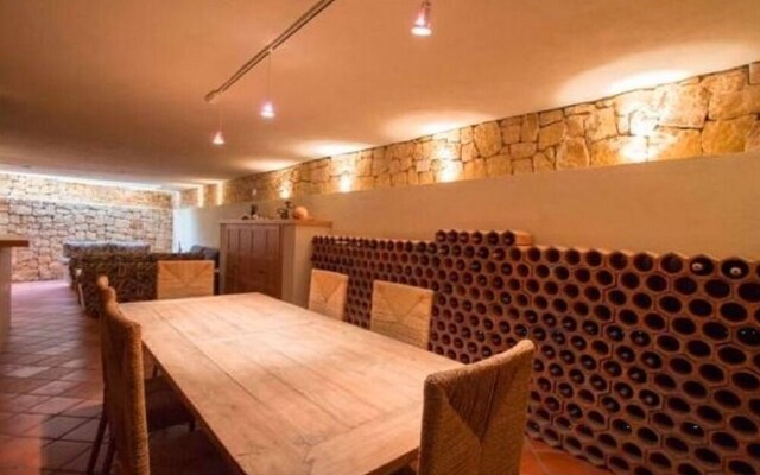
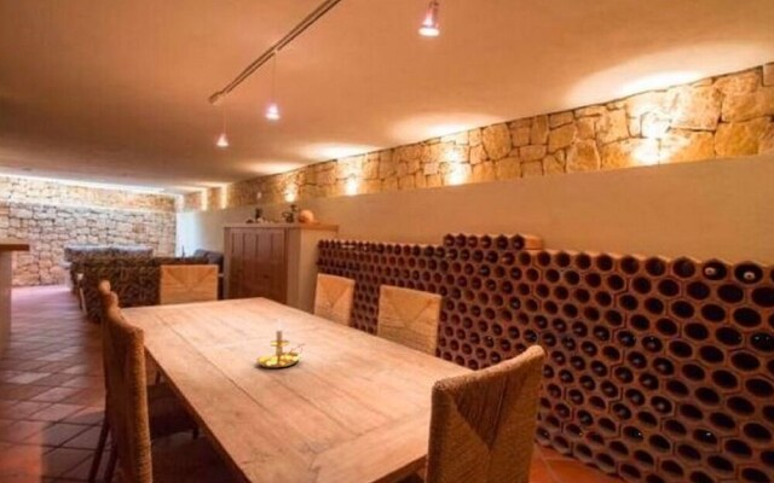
+ candle holder [255,319,307,369]
